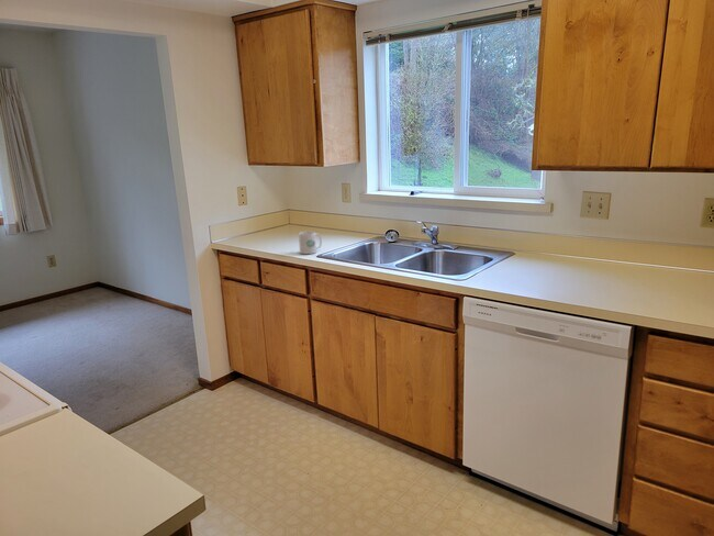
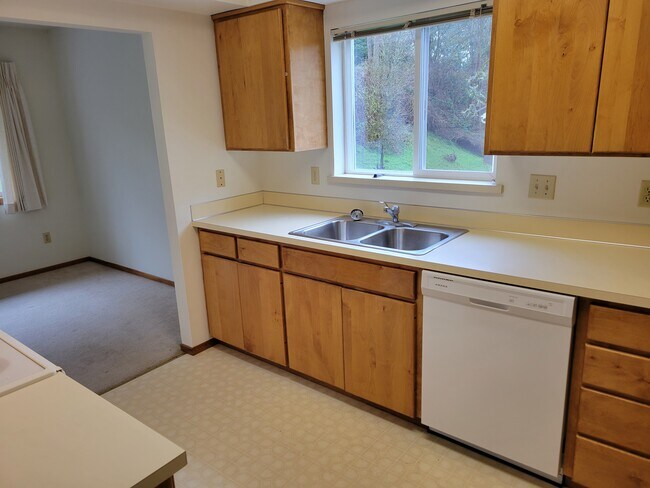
- mug [298,231,323,255]
